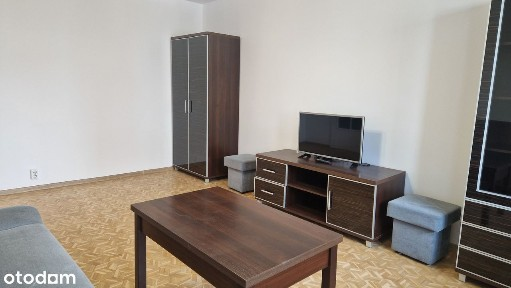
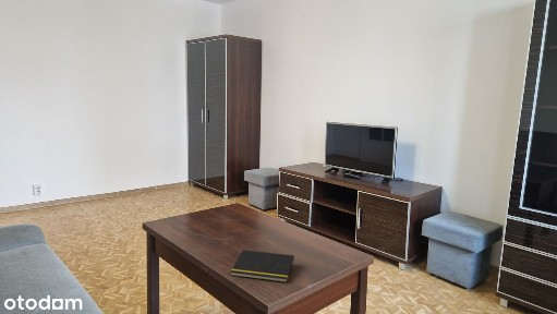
+ notepad [230,249,295,283]
